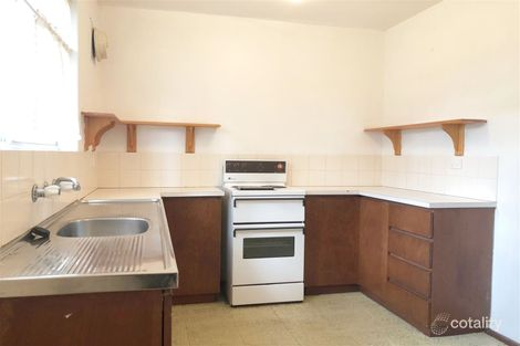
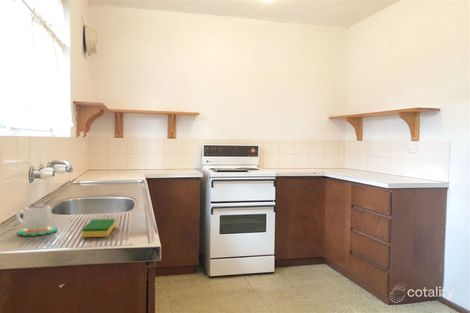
+ mug [15,204,59,237]
+ dish sponge [81,218,116,238]
